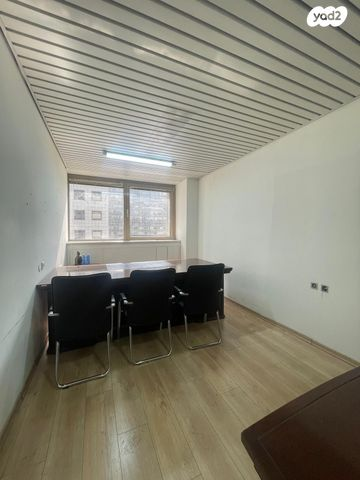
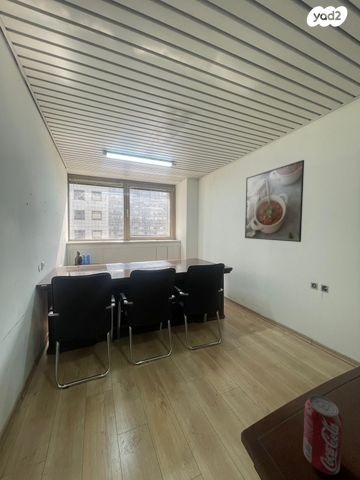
+ beverage can [302,394,343,476]
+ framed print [244,159,305,243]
